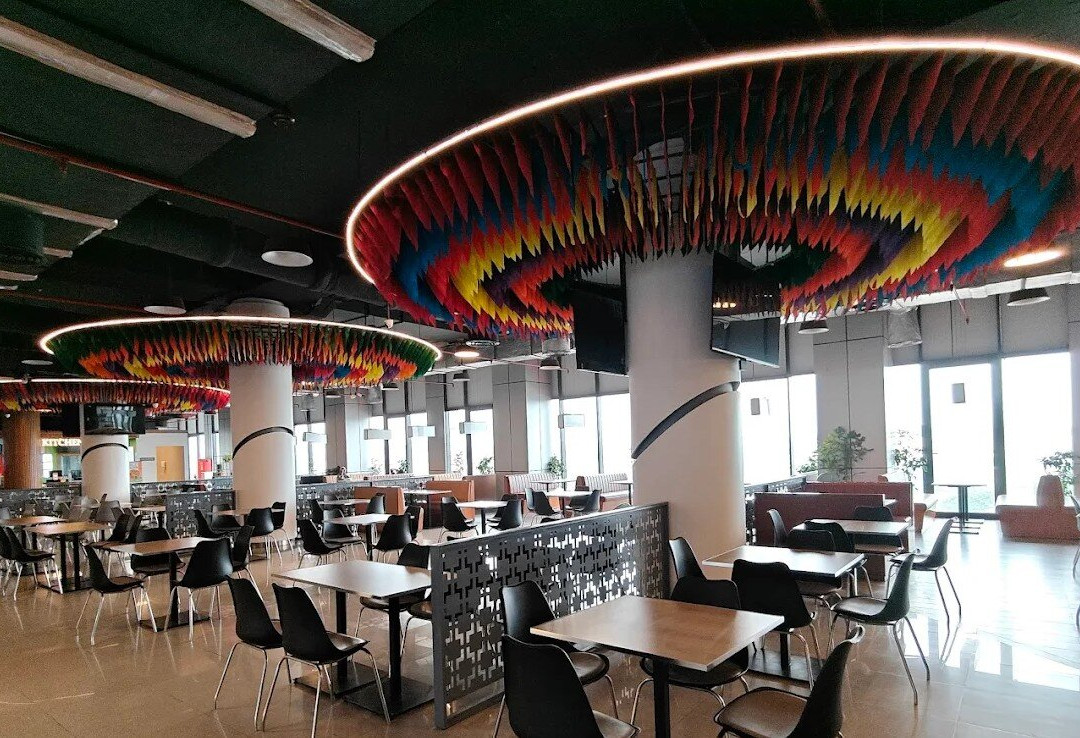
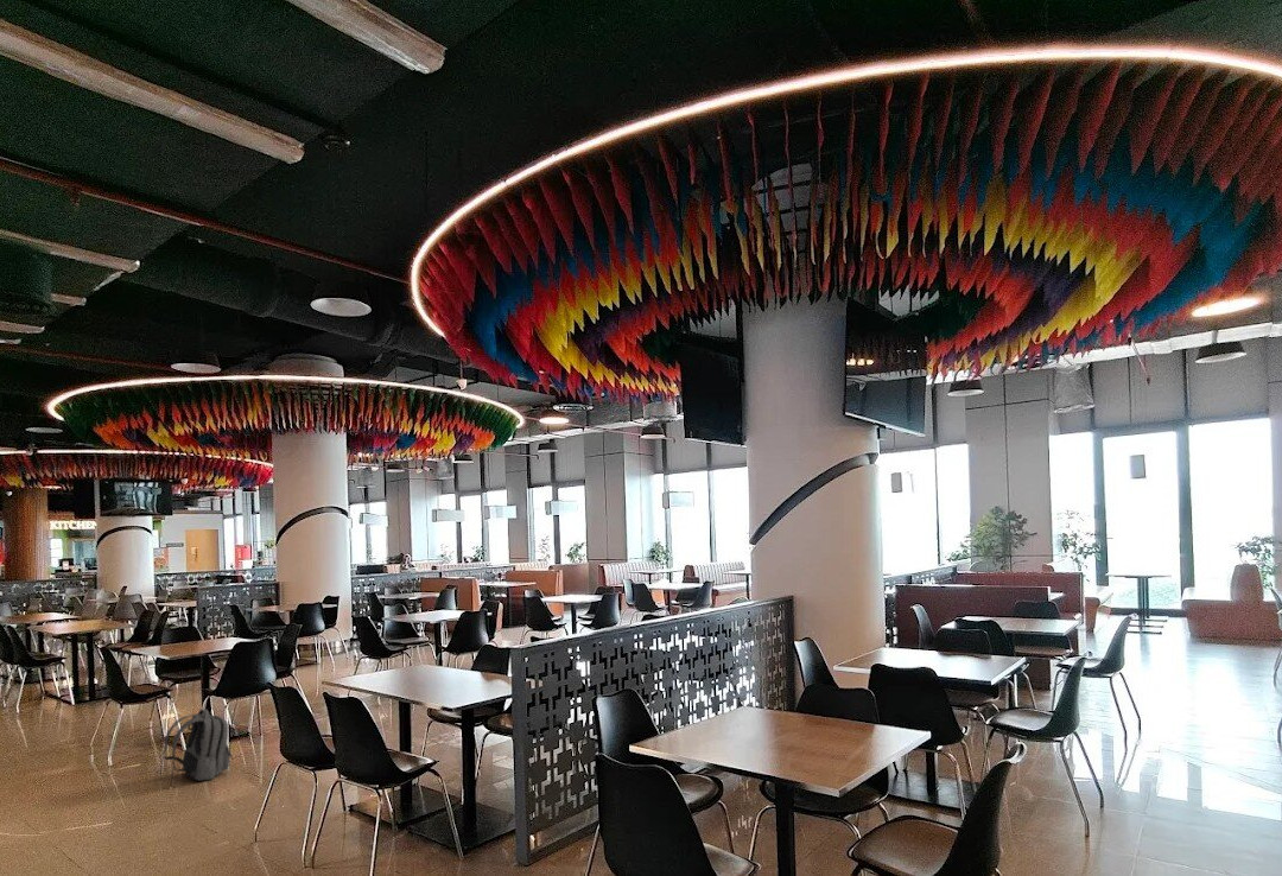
+ backpack [158,709,235,786]
